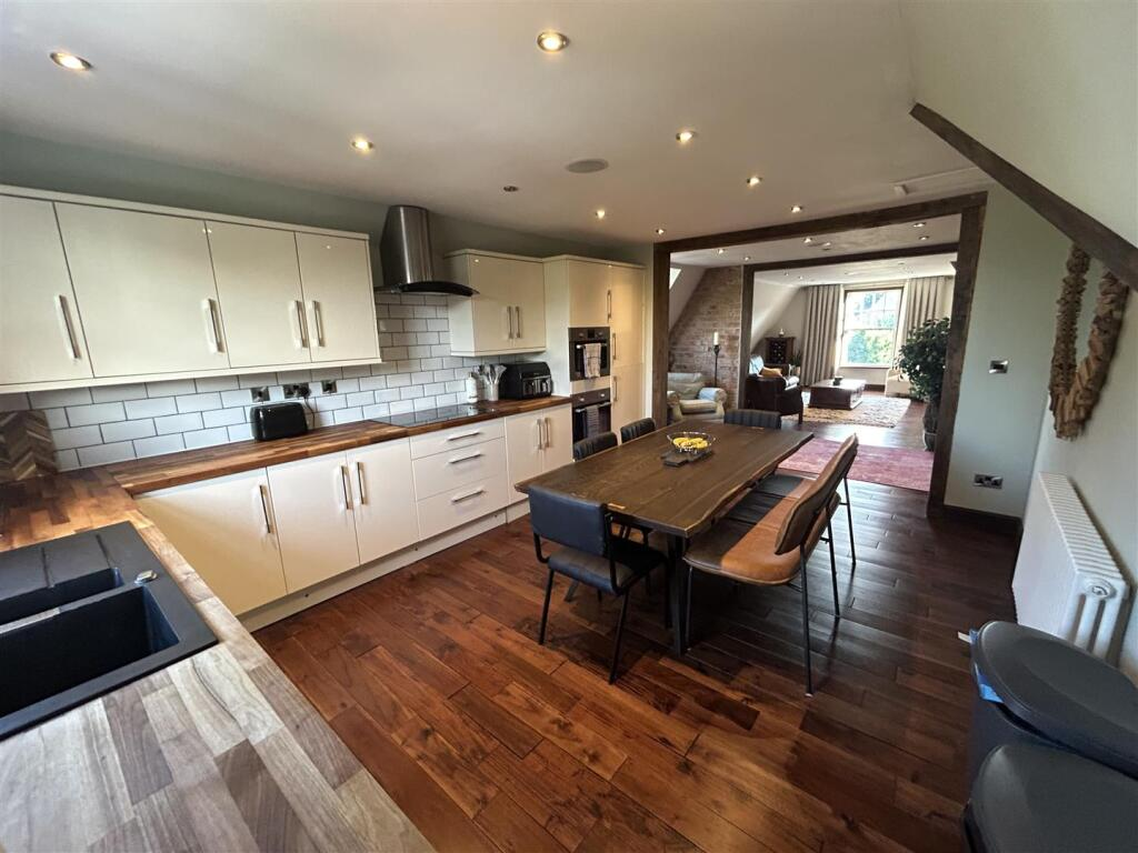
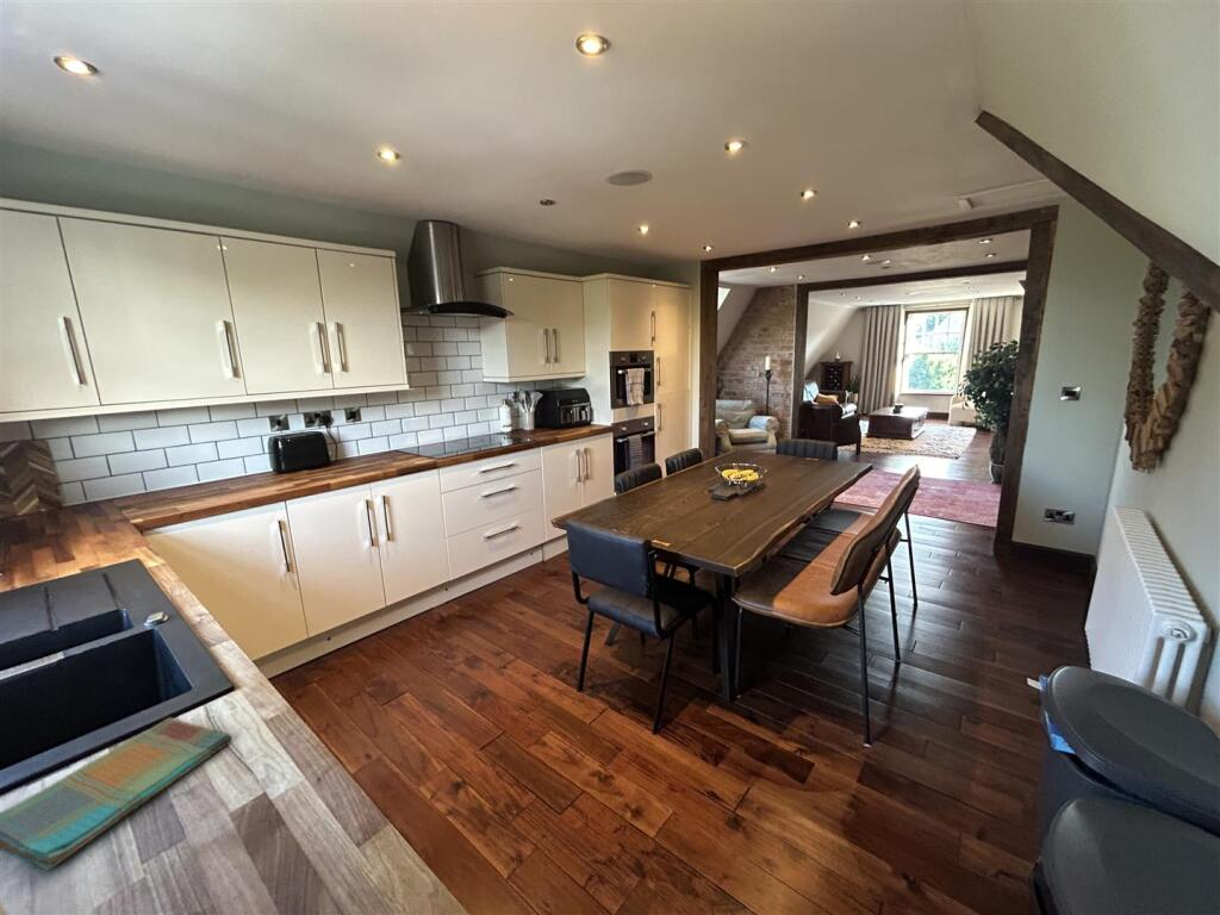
+ dish towel [0,716,232,874]
